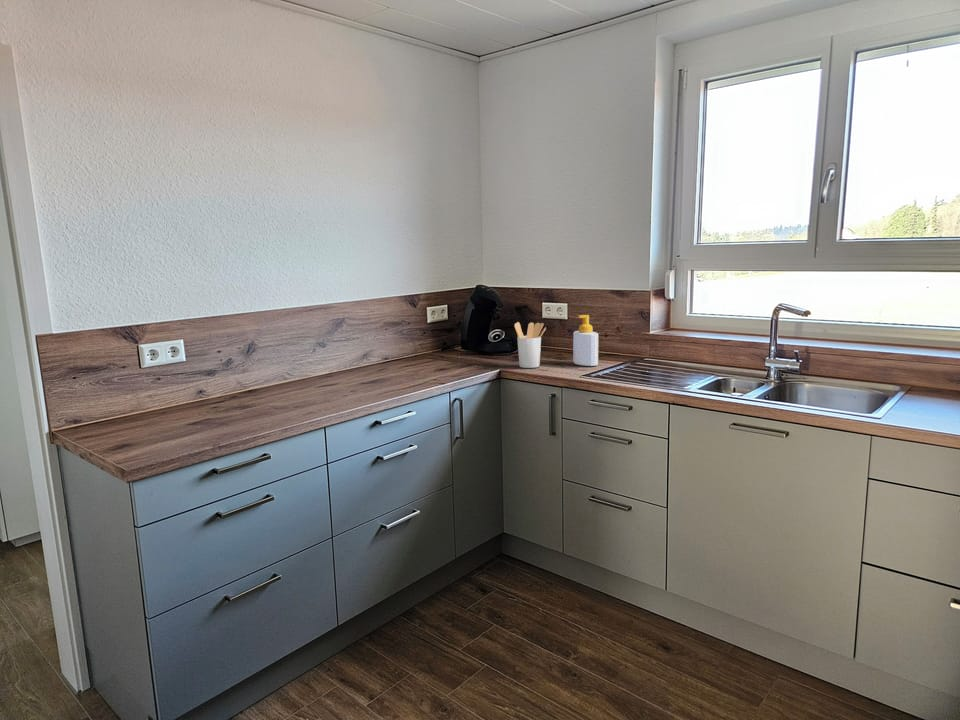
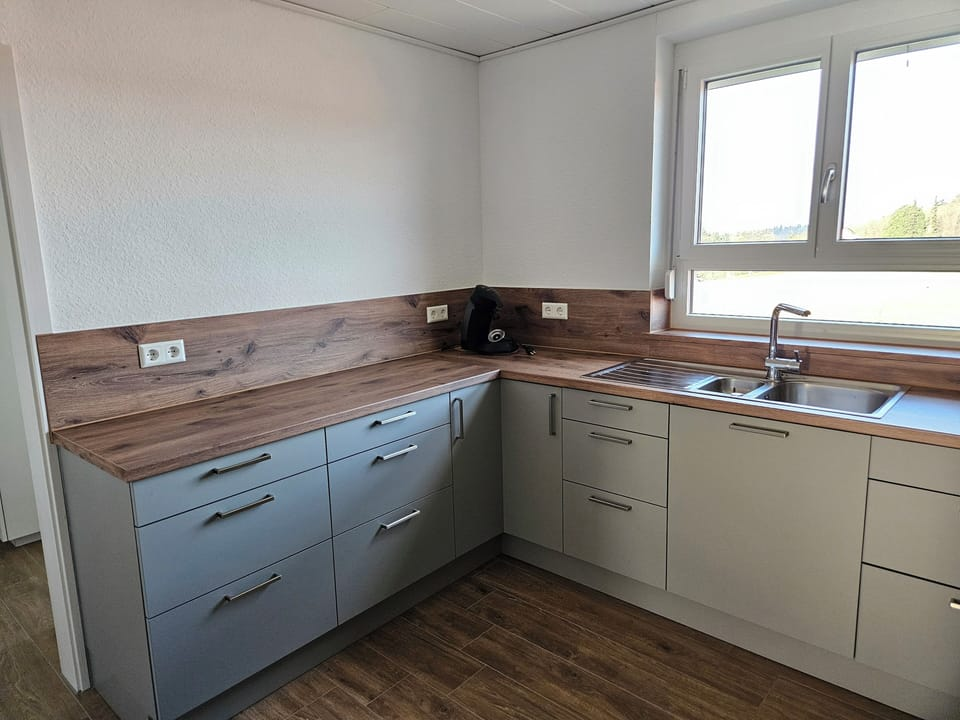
- soap bottle [572,314,599,367]
- utensil holder [513,321,547,369]
